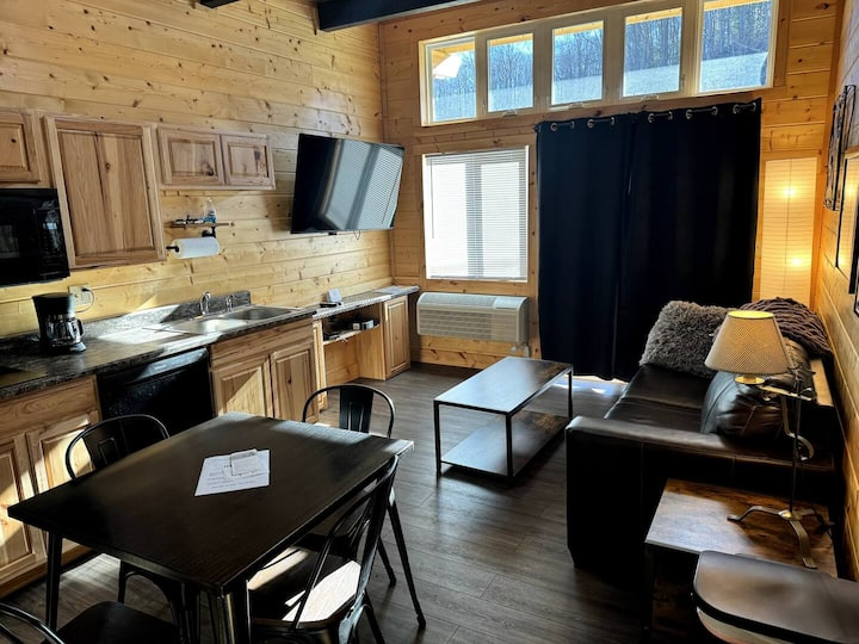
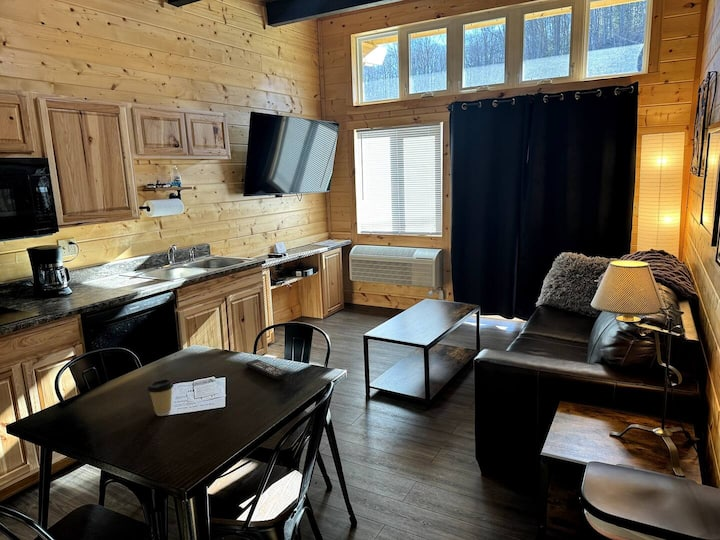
+ remote control [245,359,289,381]
+ coffee cup [146,378,175,417]
